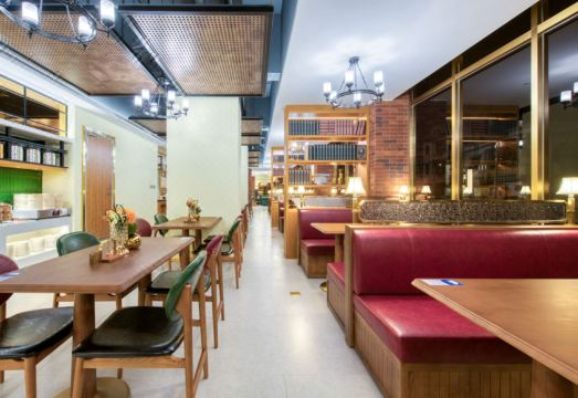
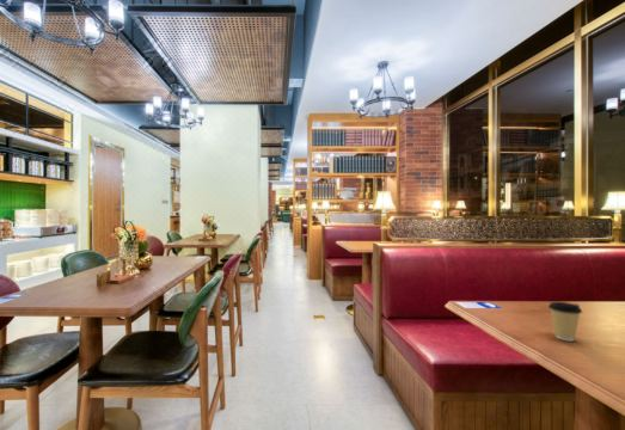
+ coffee cup [547,301,583,343]
